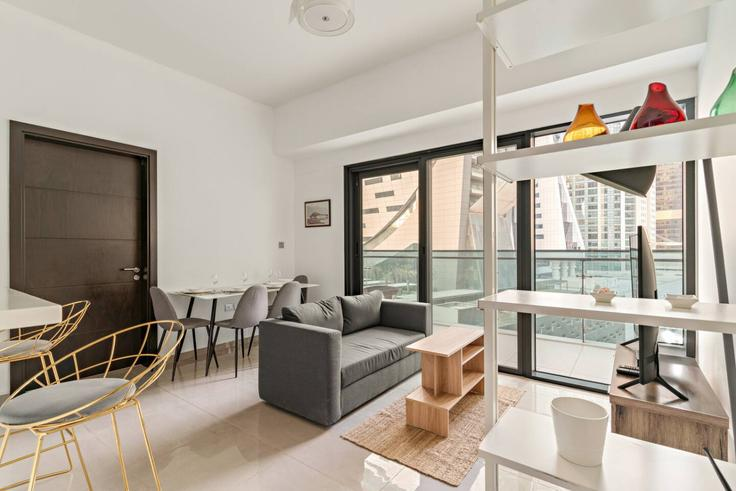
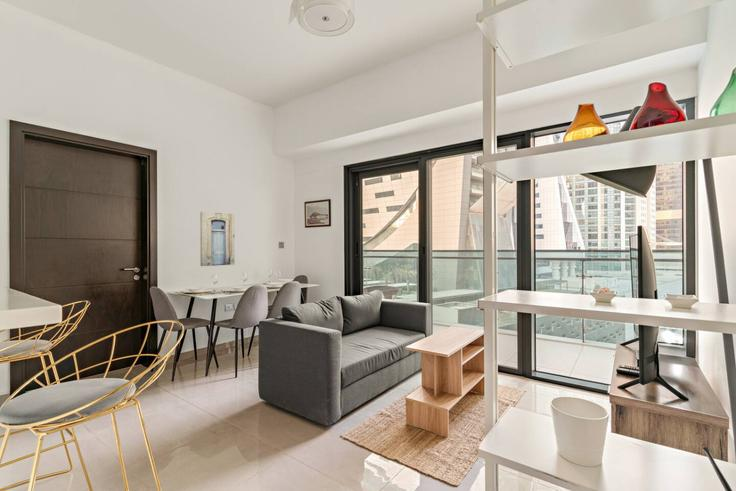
+ wall art [199,211,236,267]
